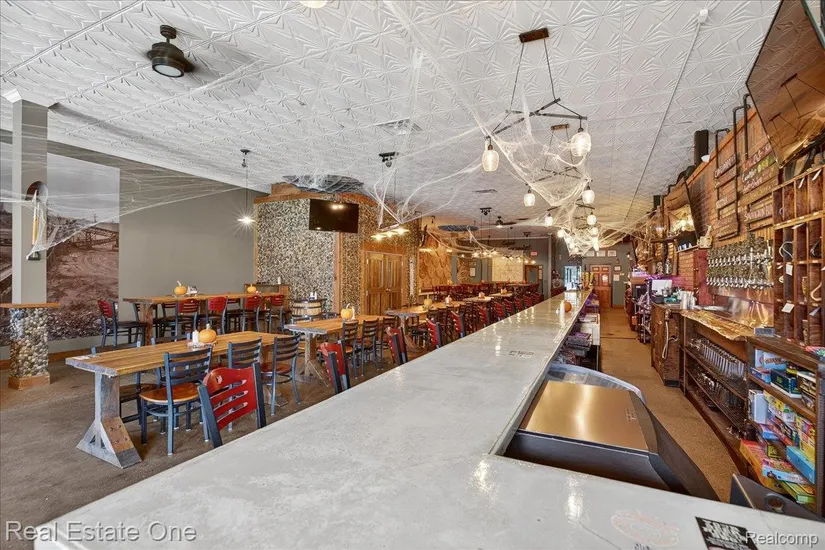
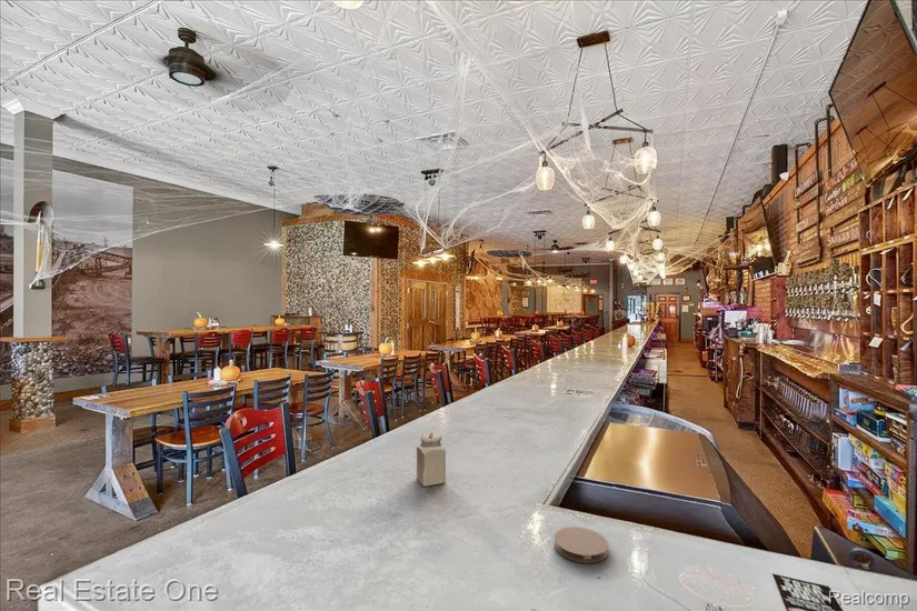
+ salt shaker [416,432,447,487]
+ coaster [554,525,609,564]
